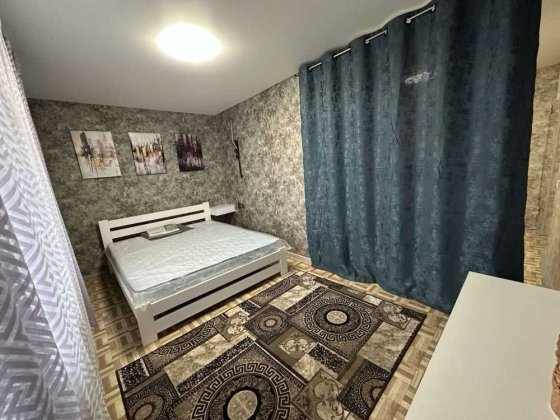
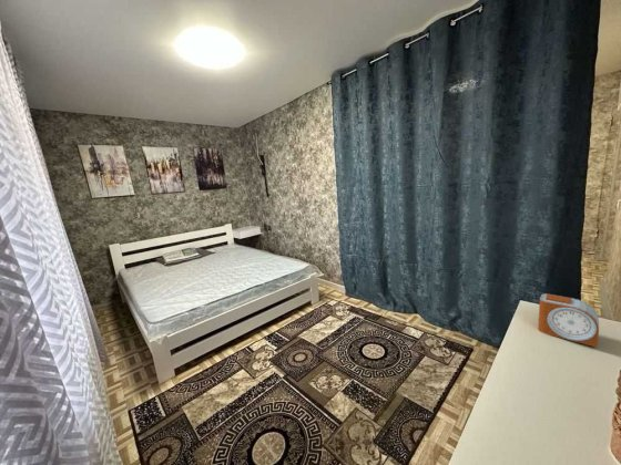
+ alarm clock [537,292,600,349]
